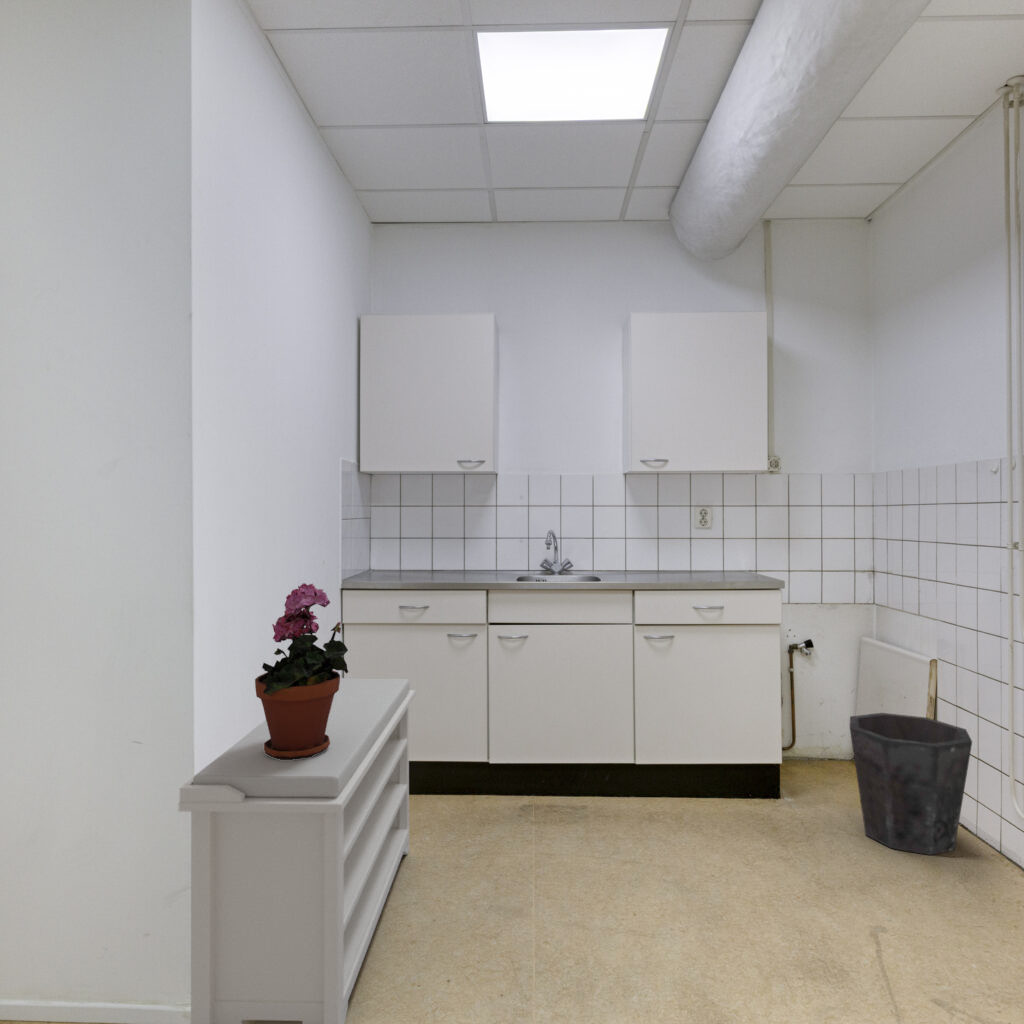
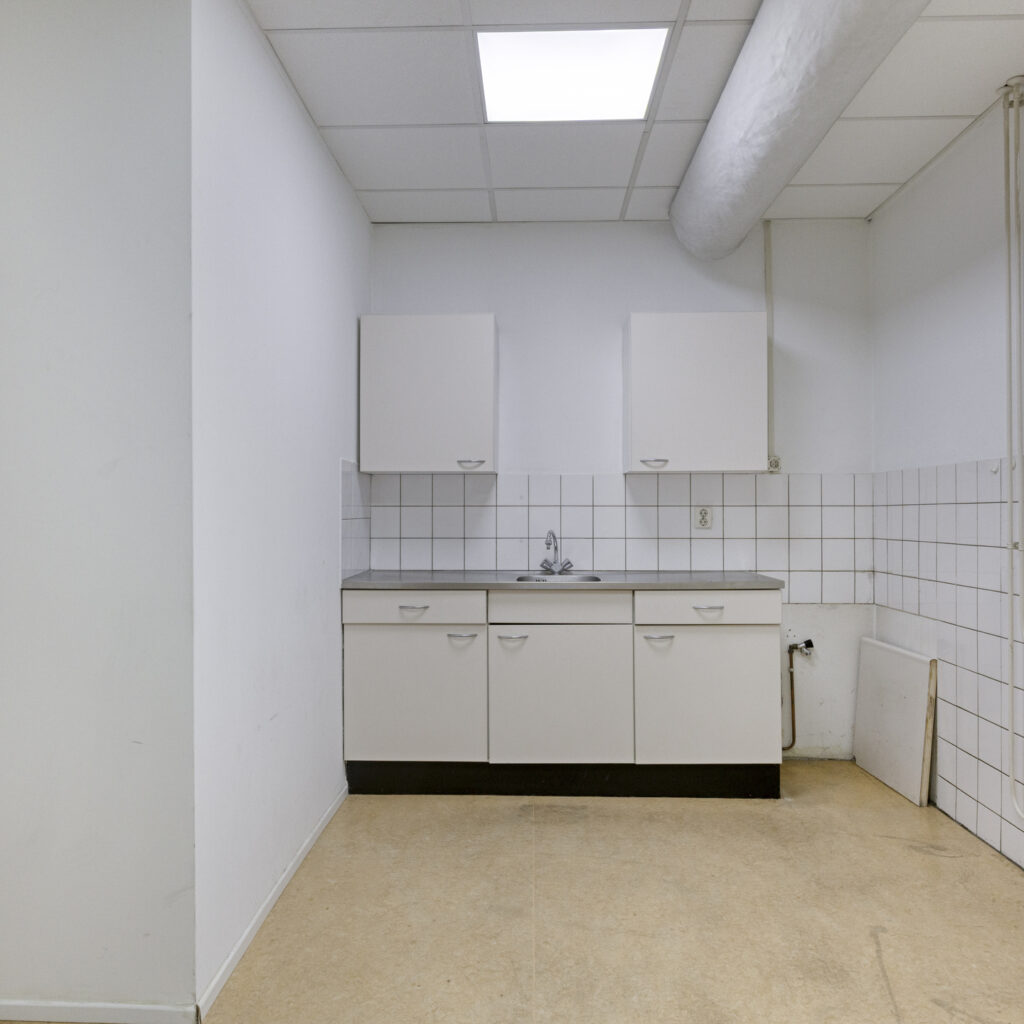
- potted plant [254,582,349,760]
- bench [178,677,417,1024]
- waste bin [849,712,973,856]
